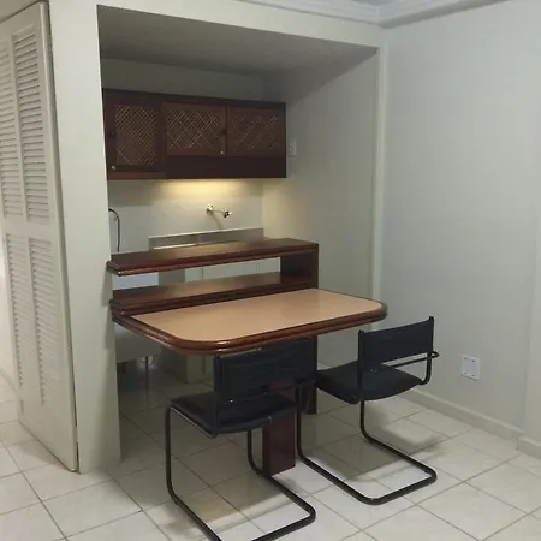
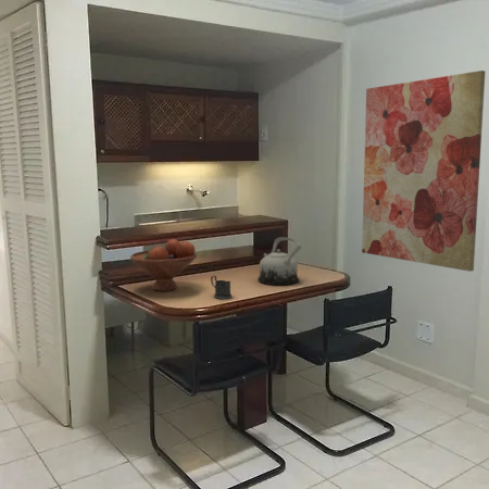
+ fruit bowl [129,238,198,292]
+ teapot [258,236,302,286]
+ wall art [361,70,487,273]
+ mug [210,275,233,300]
